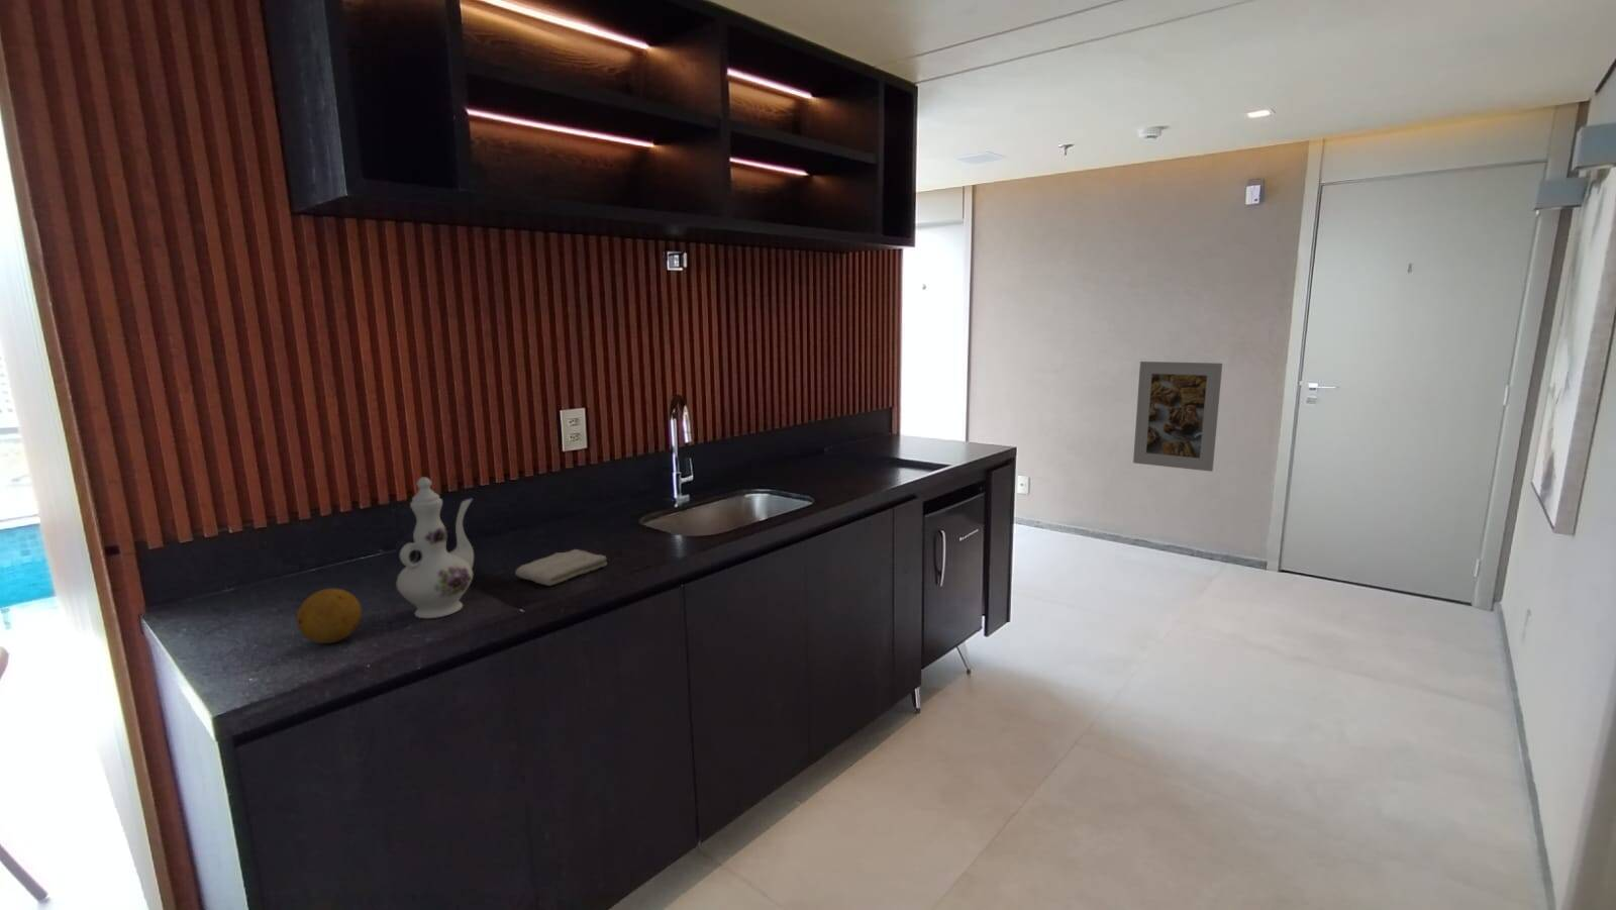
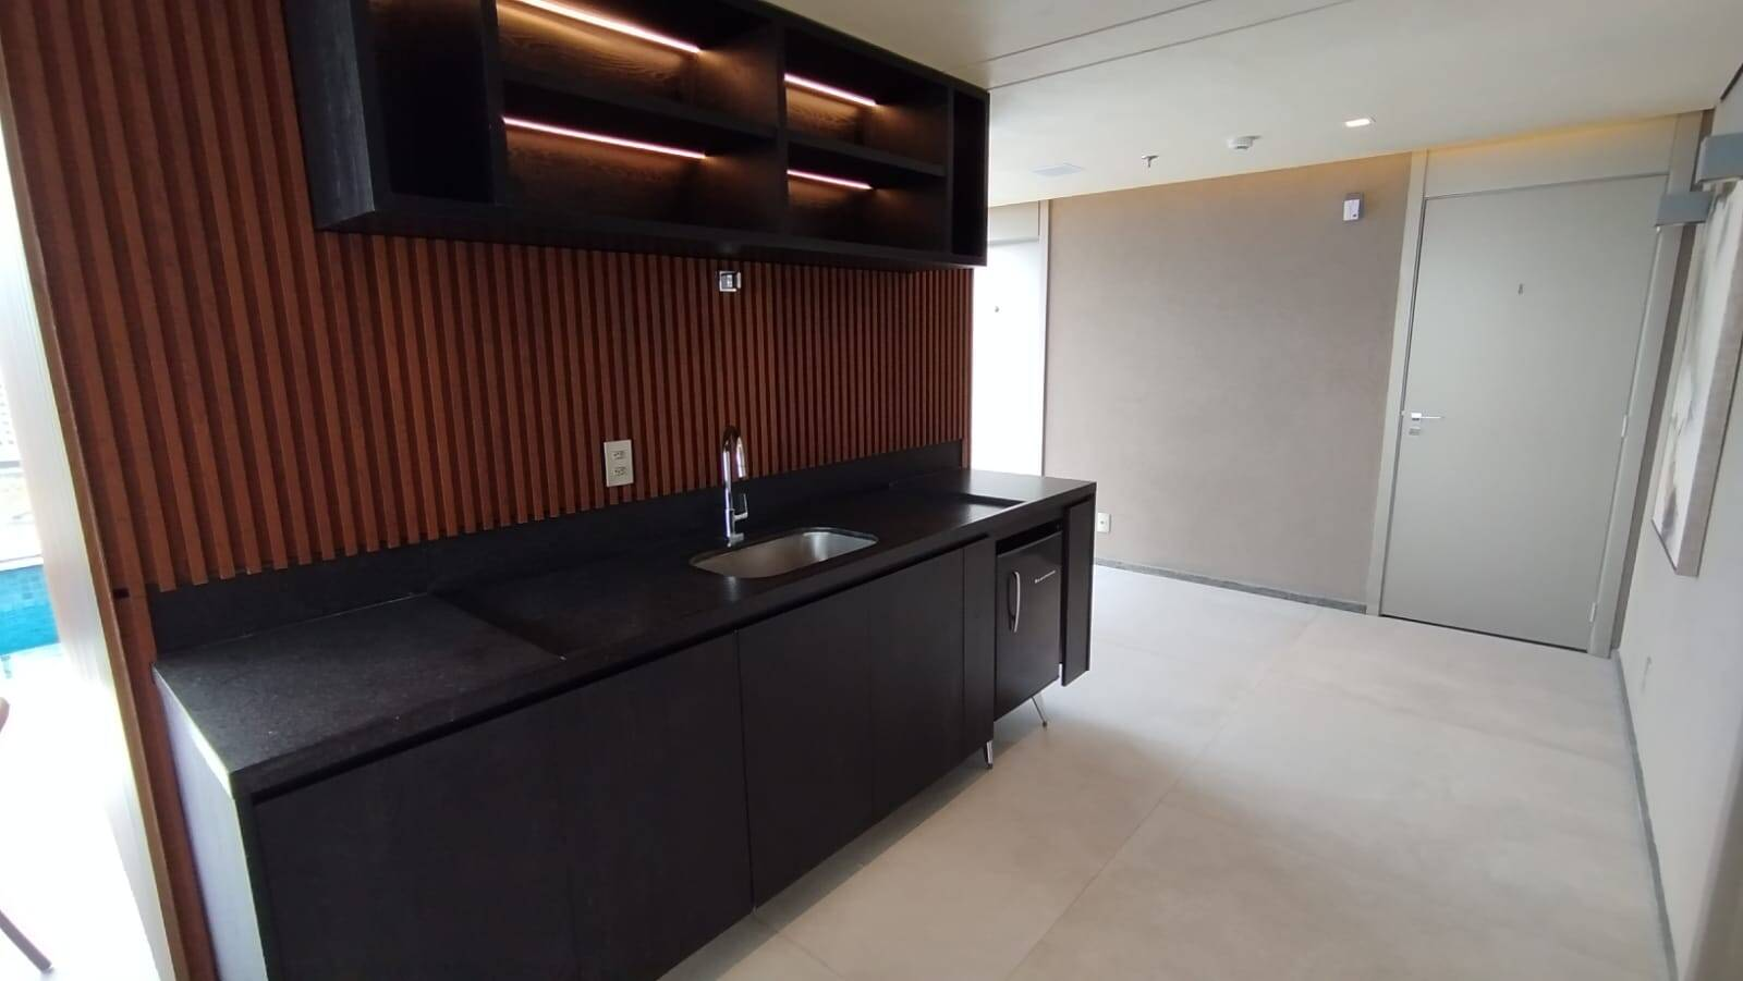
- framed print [1132,361,1223,473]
- washcloth [514,548,608,587]
- chinaware [395,476,475,619]
- fruit [296,587,363,645]
